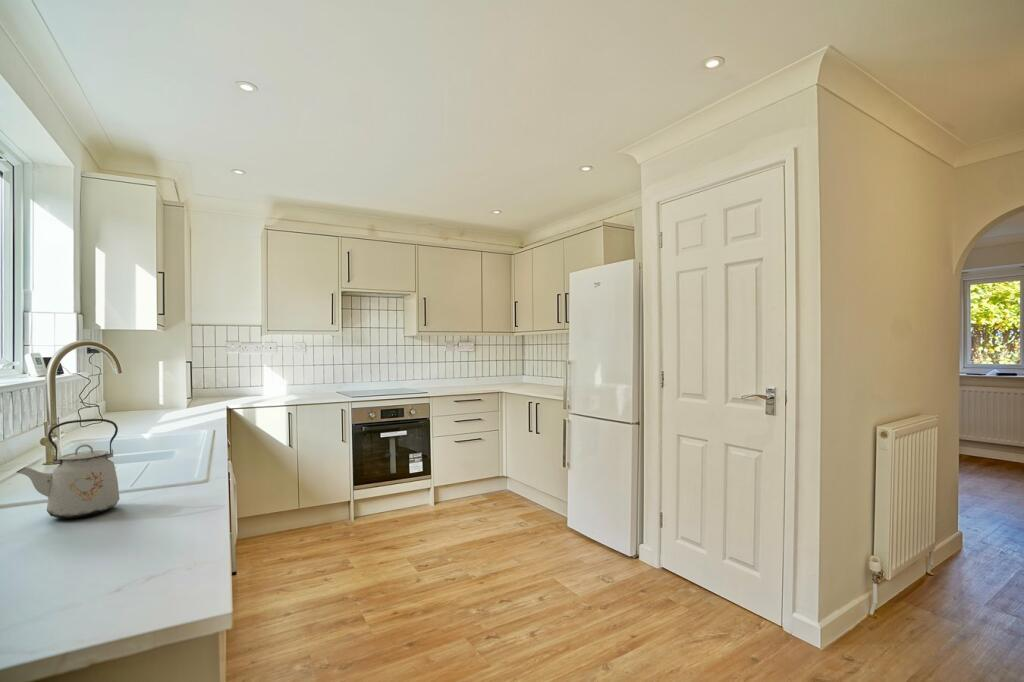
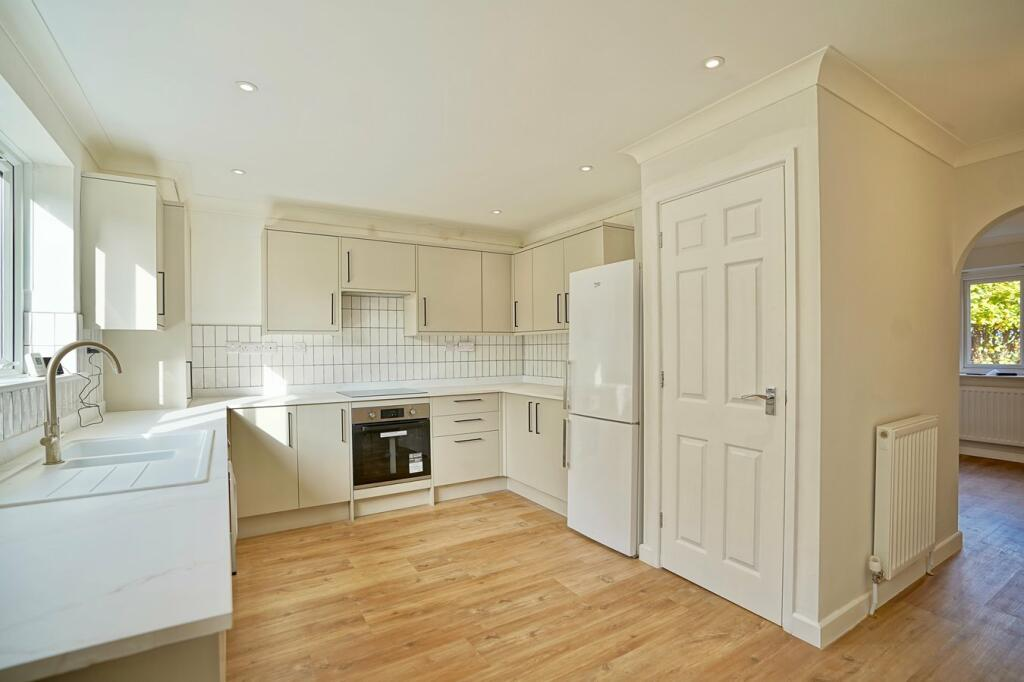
- kettle [16,418,121,519]
